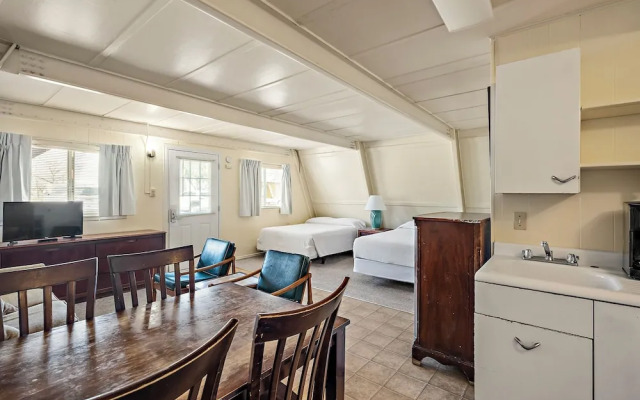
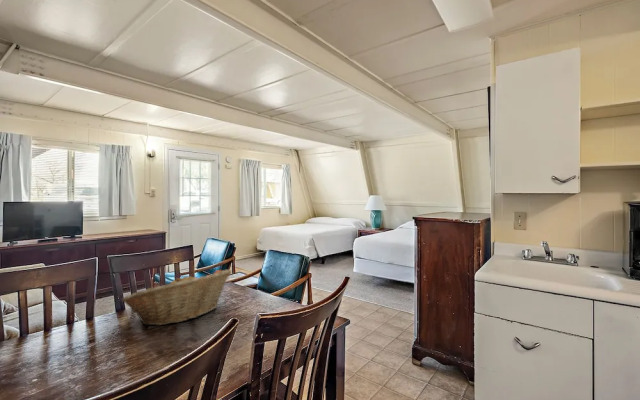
+ fruit basket [121,269,233,326]
